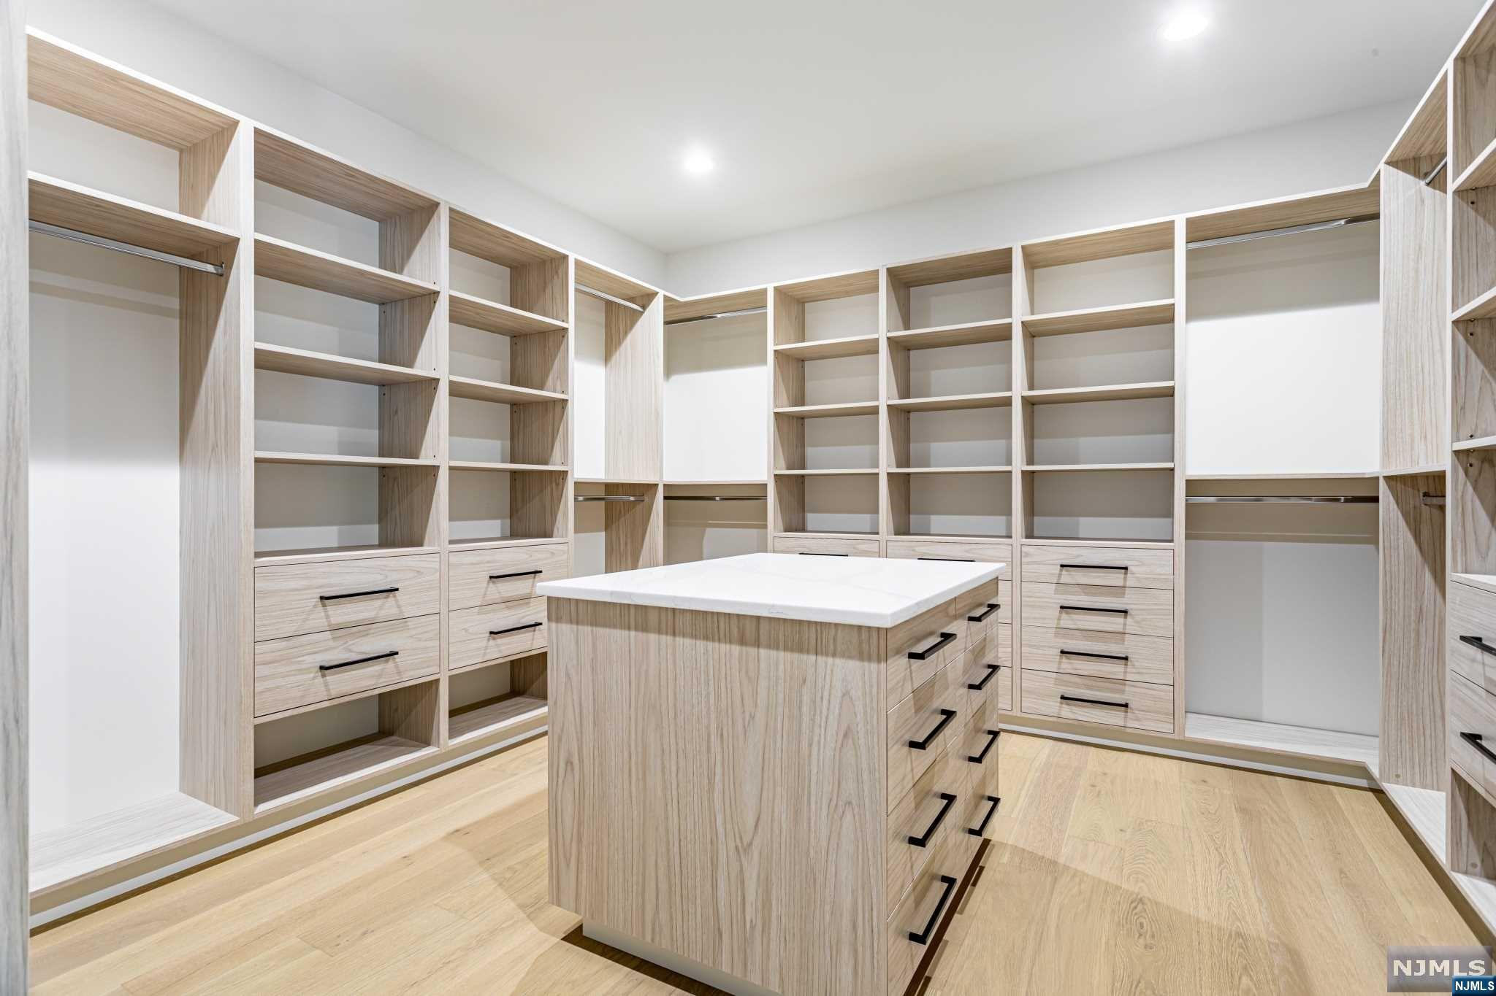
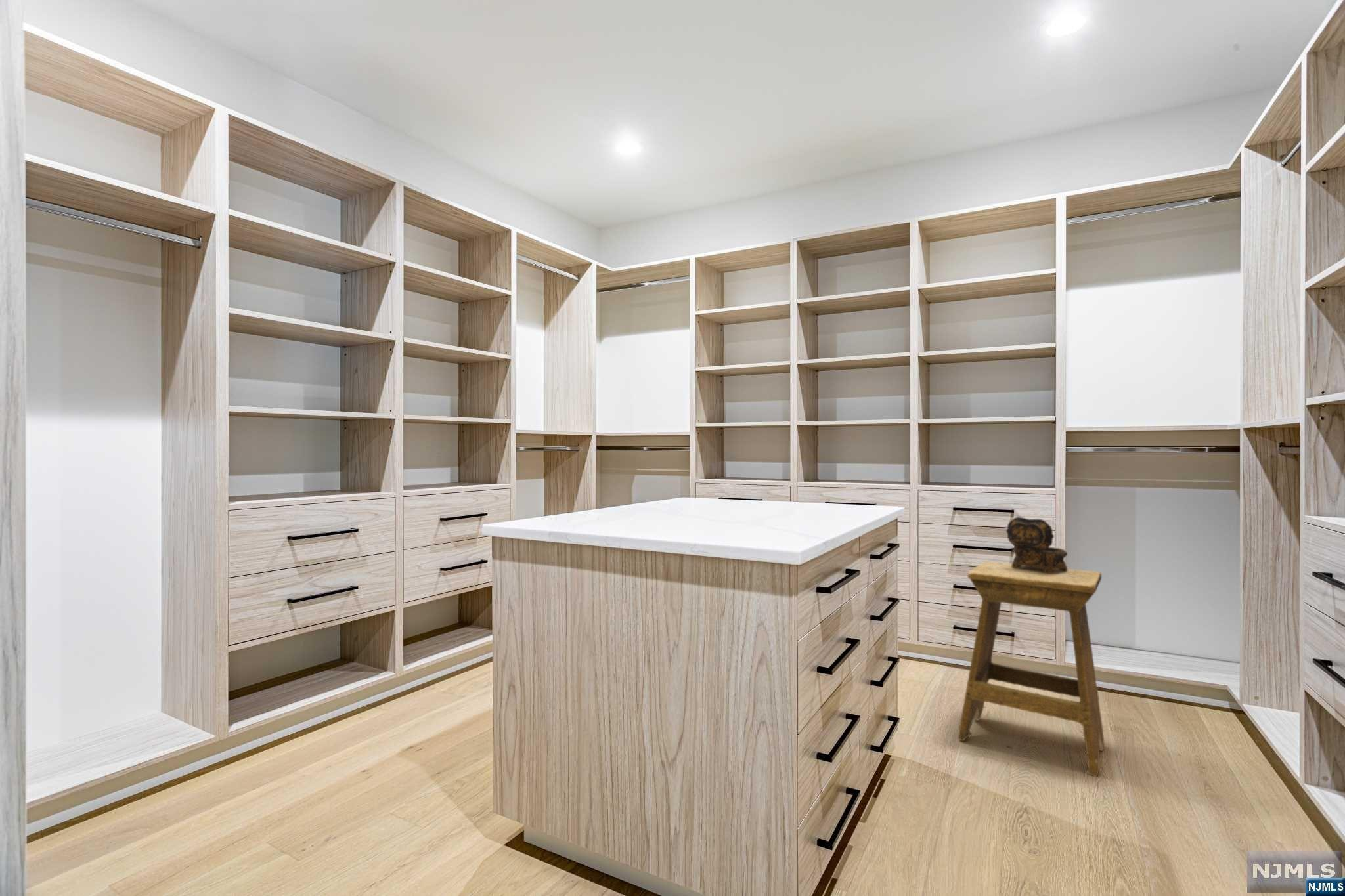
+ stool [958,561,1105,777]
+ jewelry box [1005,516,1068,574]
